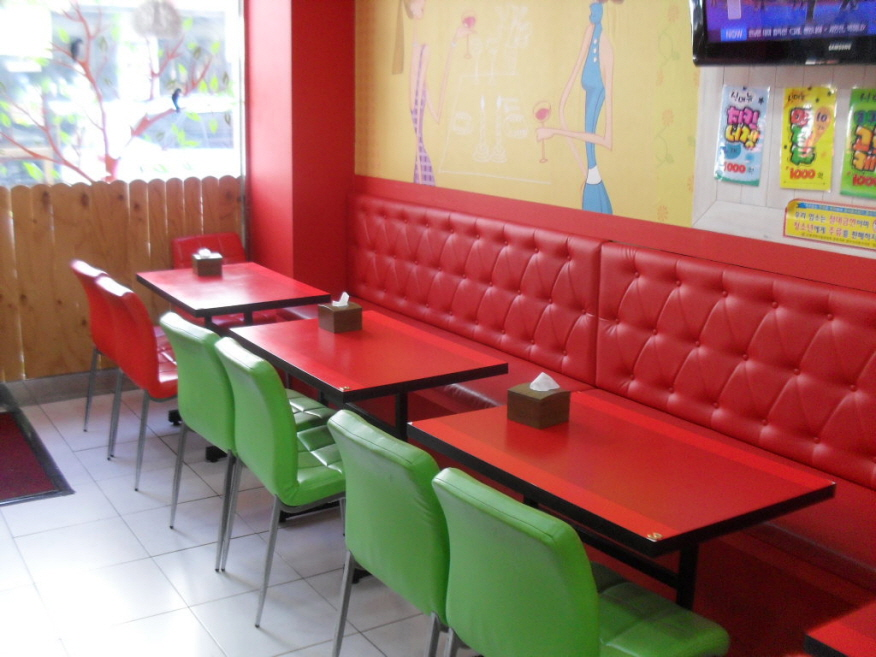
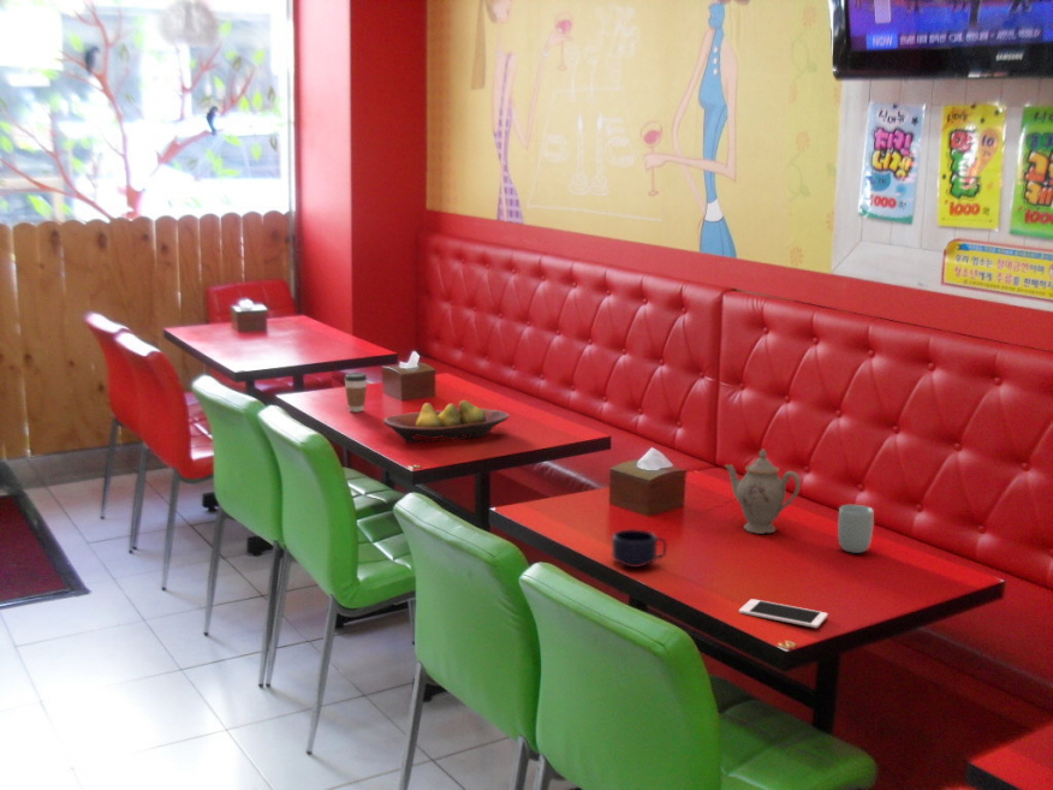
+ mug [611,528,667,569]
+ fruit bowl [382,399,510,444]
+ coffee cup [344,372,369,412]
+ chinaware [722,447,802,535]
+ cup [837,504,875,554]
+ cell phone [738,598,829,629]
